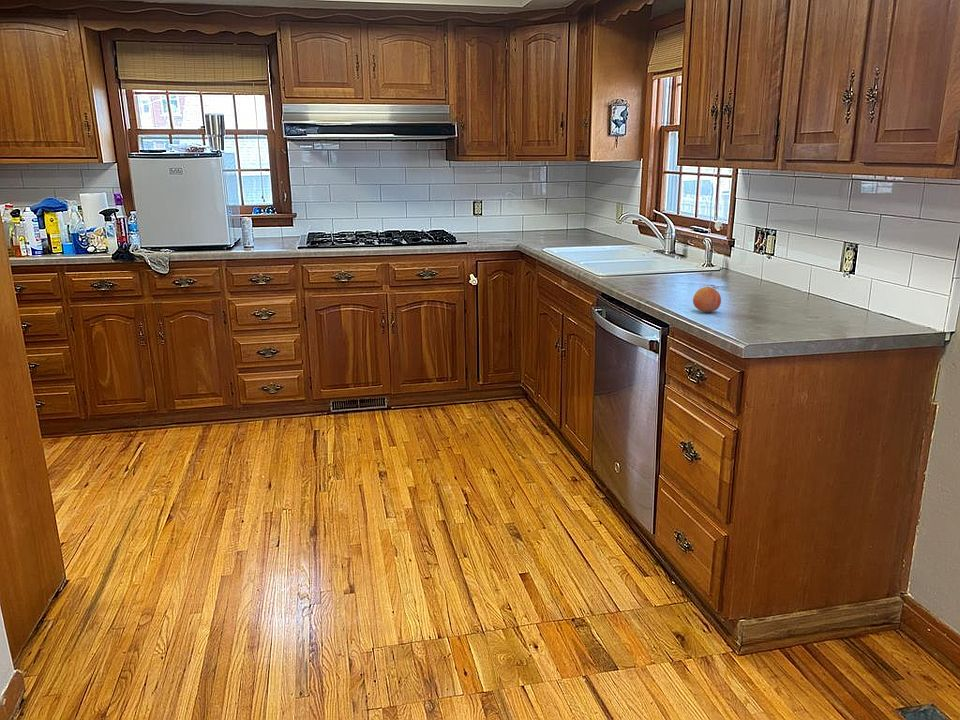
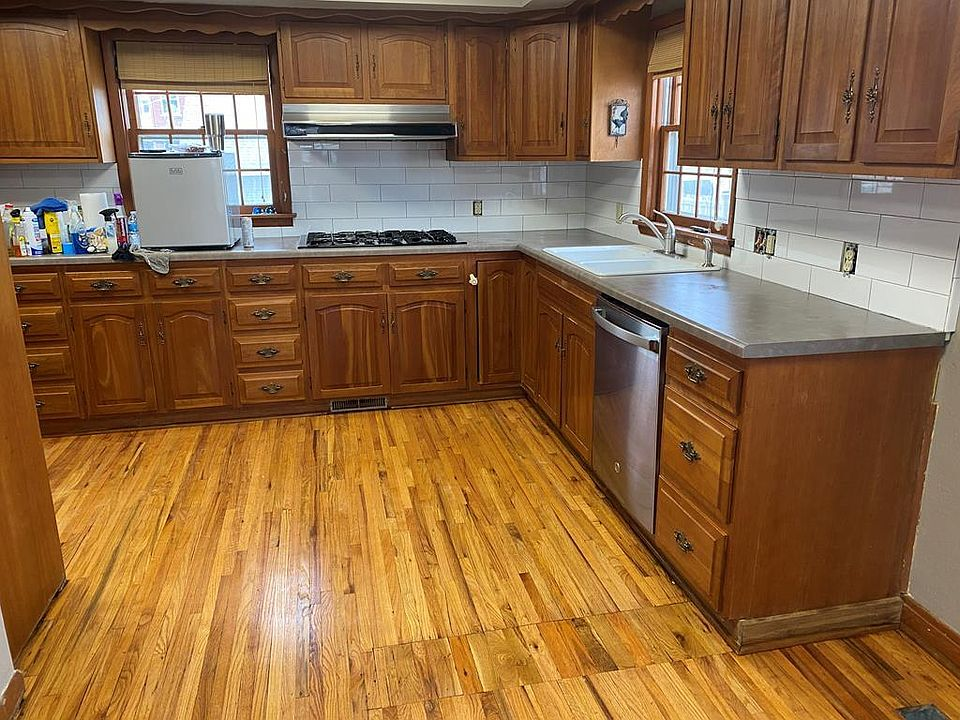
- fruit [692,286,722,313]
